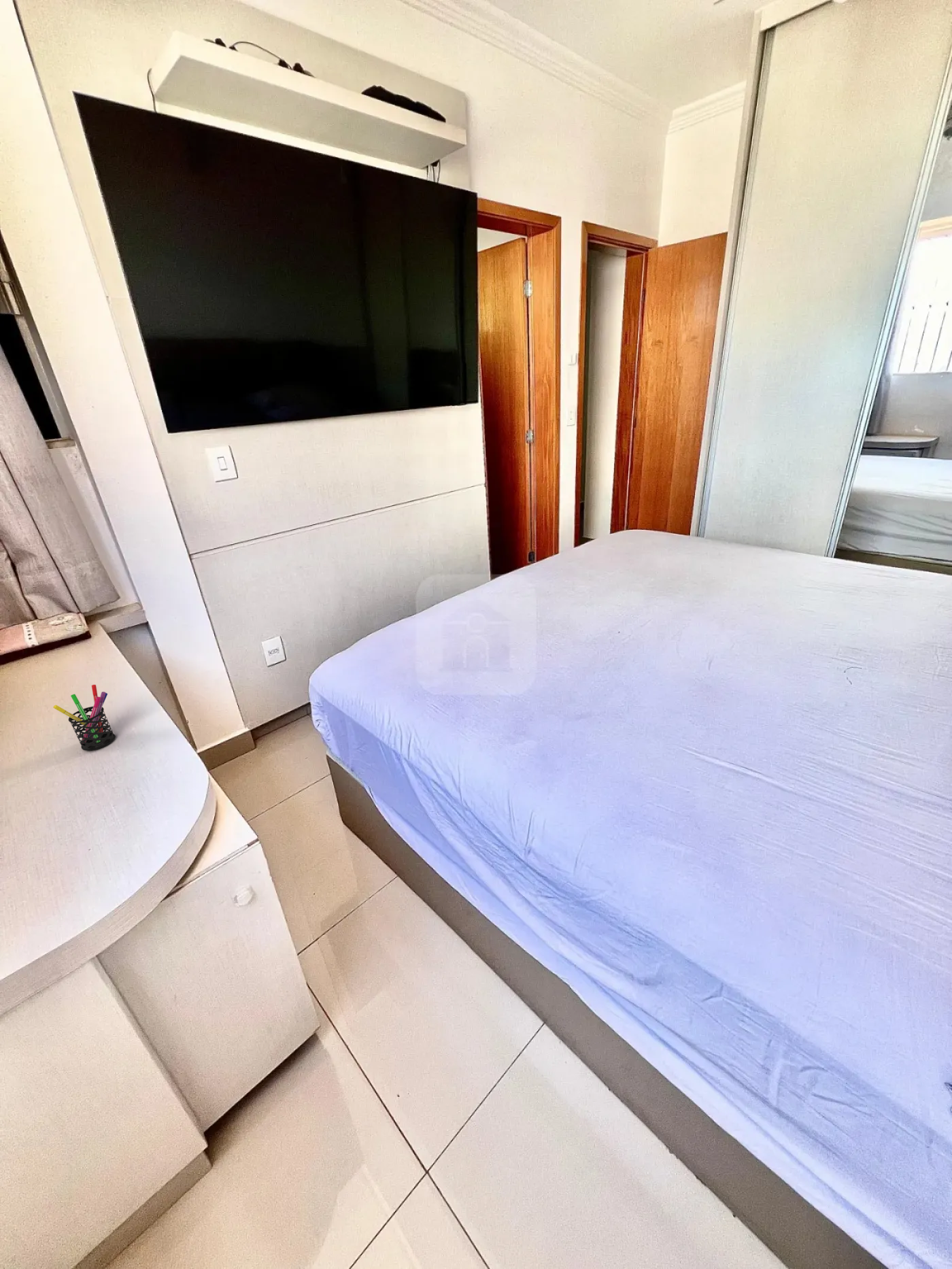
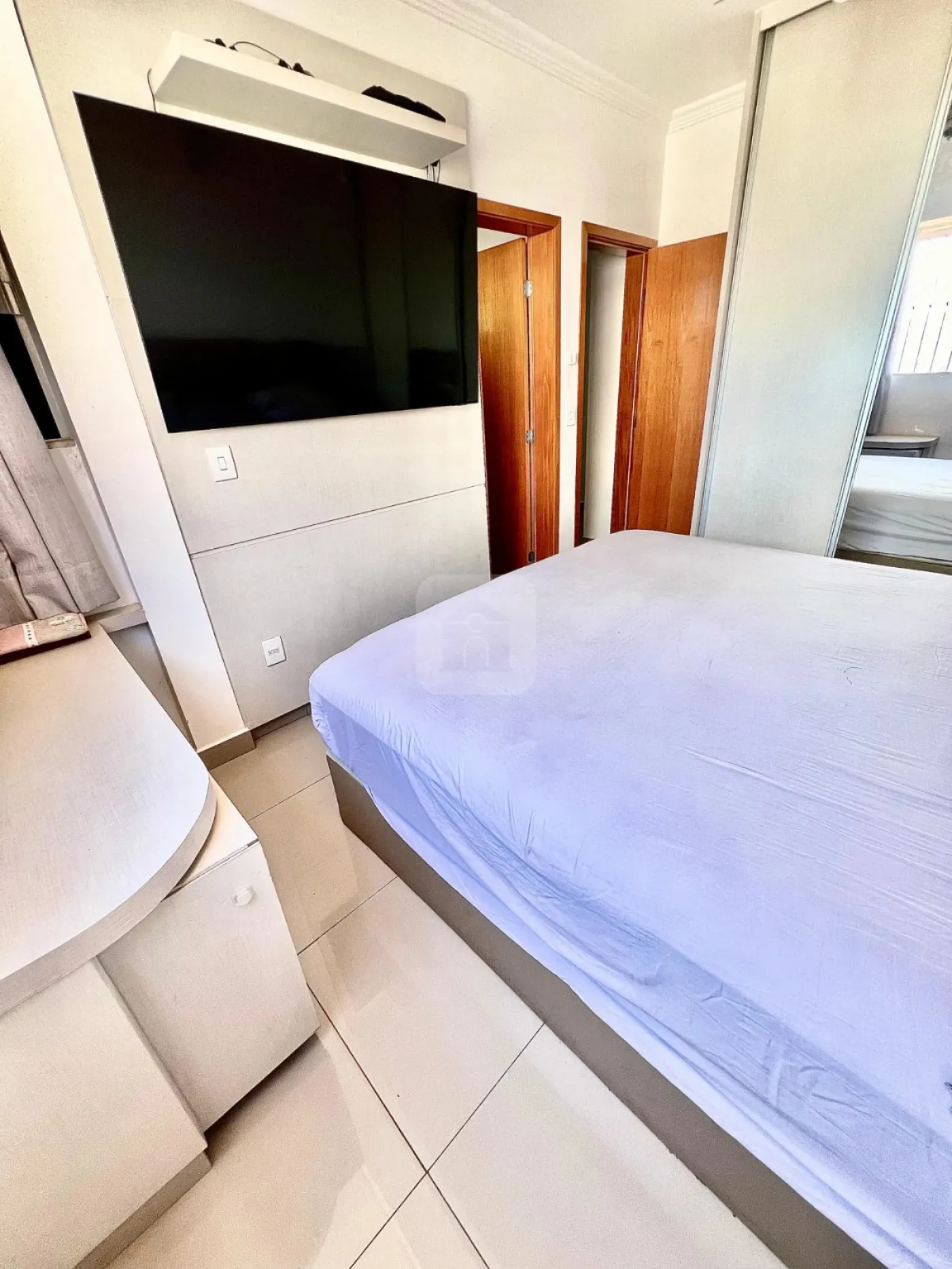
- pen holder [52,684,116,751]
